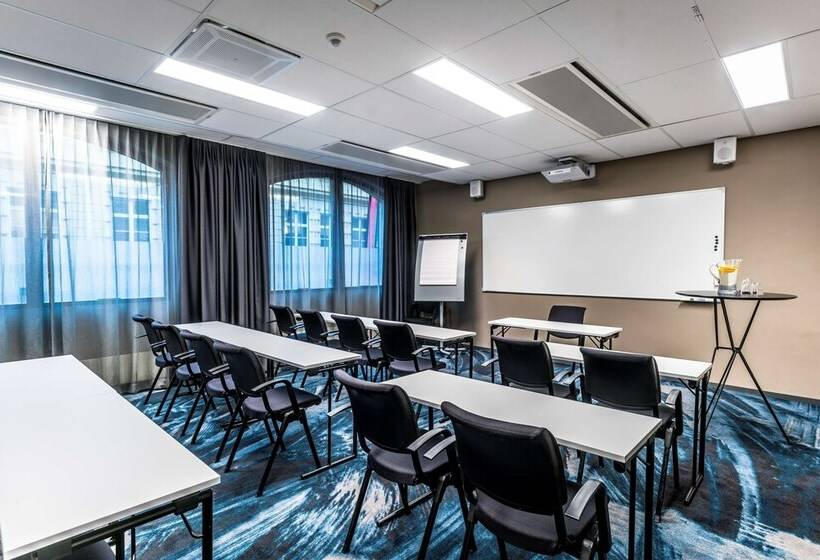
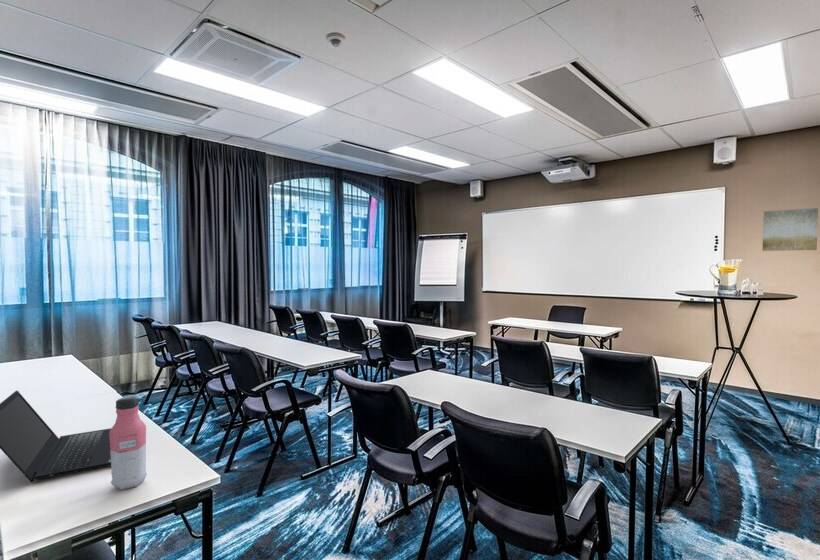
+ laptop computer [0,390,111,484]
+ wall art [761,207,819,252]
+ water bottle [109,395,148,491]
